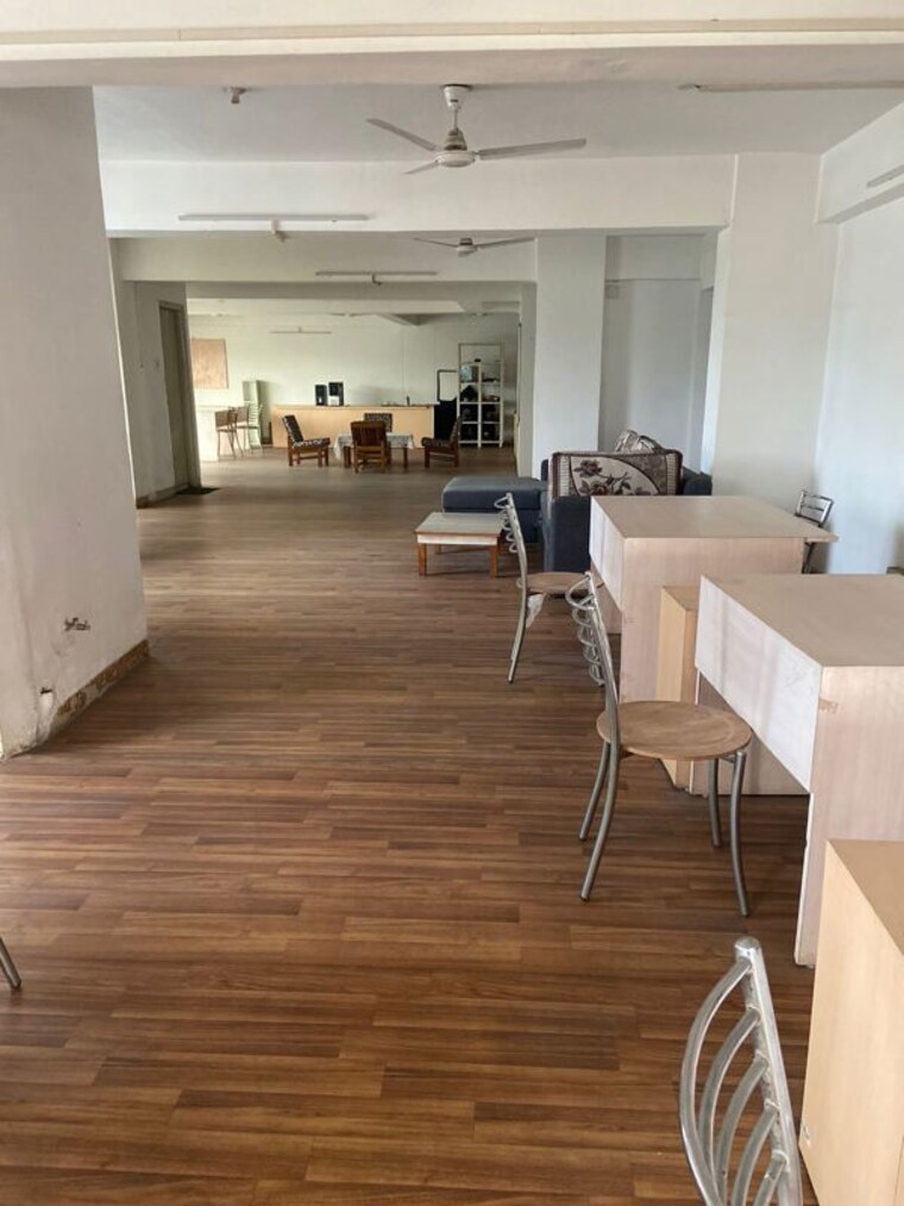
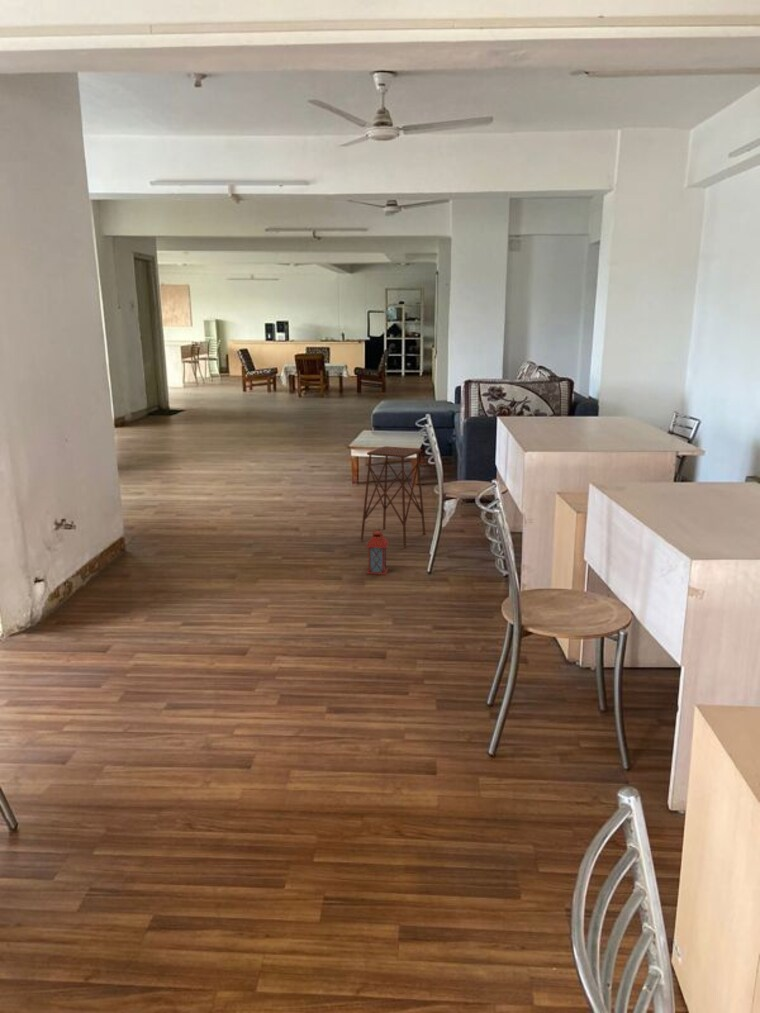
+ lantern [365,521,390,576]
+ side table [360,445,426,549]
